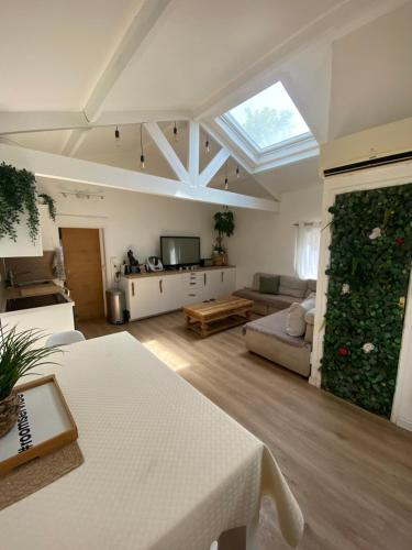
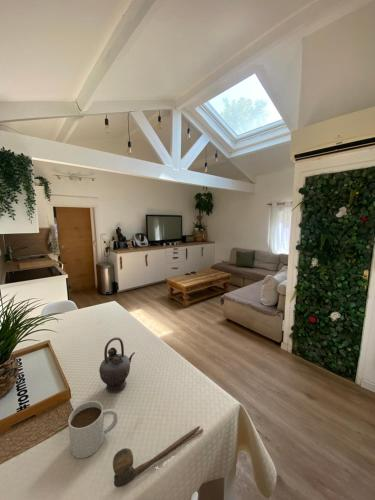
+ teapot [98,336,136,394]
+ spoon [112,425,204,488]
+ mug [67,400,119,459]
